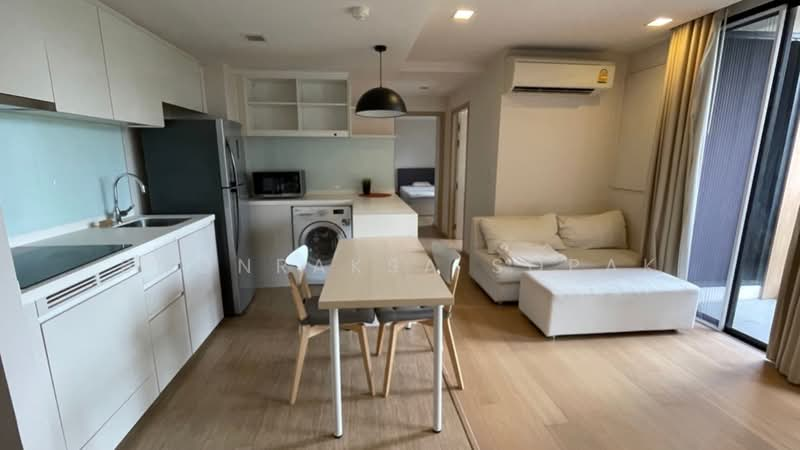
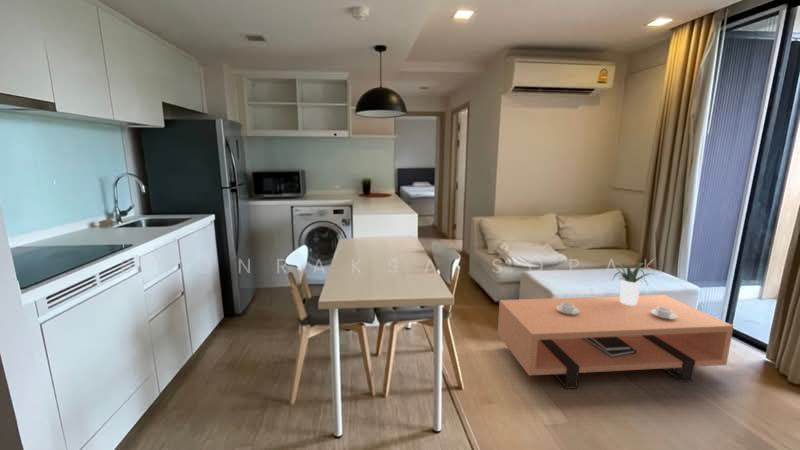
+ potted plant [608,261,657,305]
+ coffee table [497,294,735,390]
